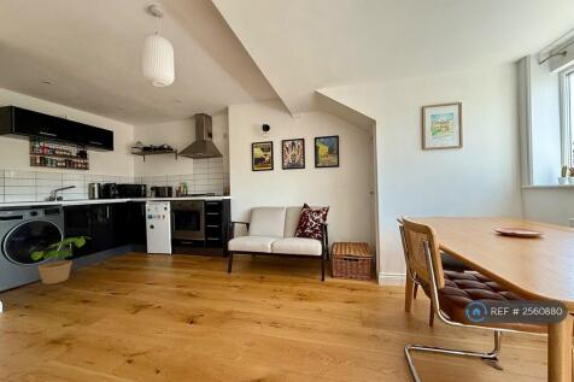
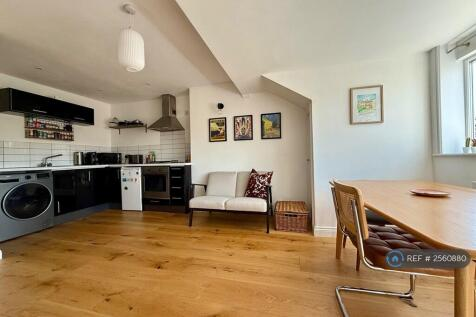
- potted plant [30,235,90,286]
